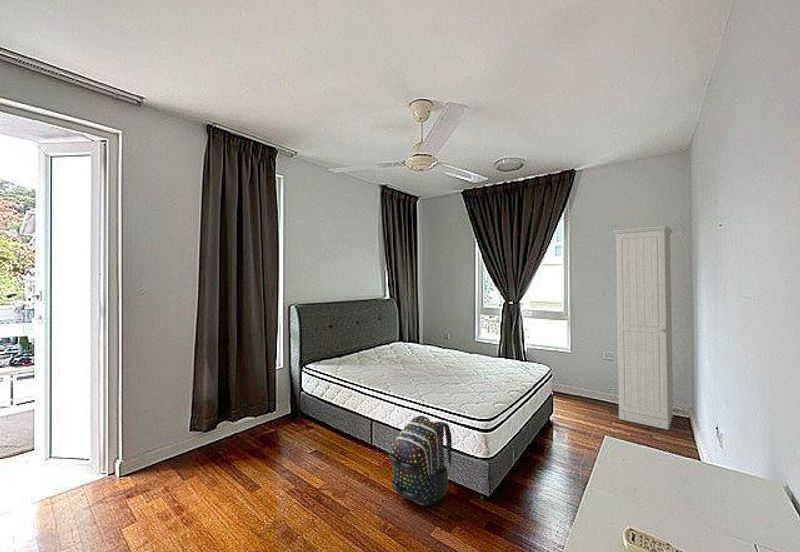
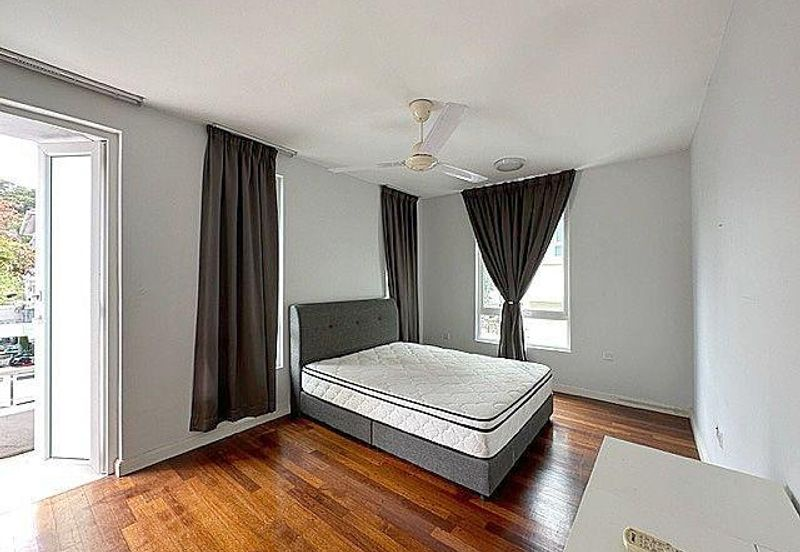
- backpack [388,415,453,507]
- cabinet [612,225,674,431]
